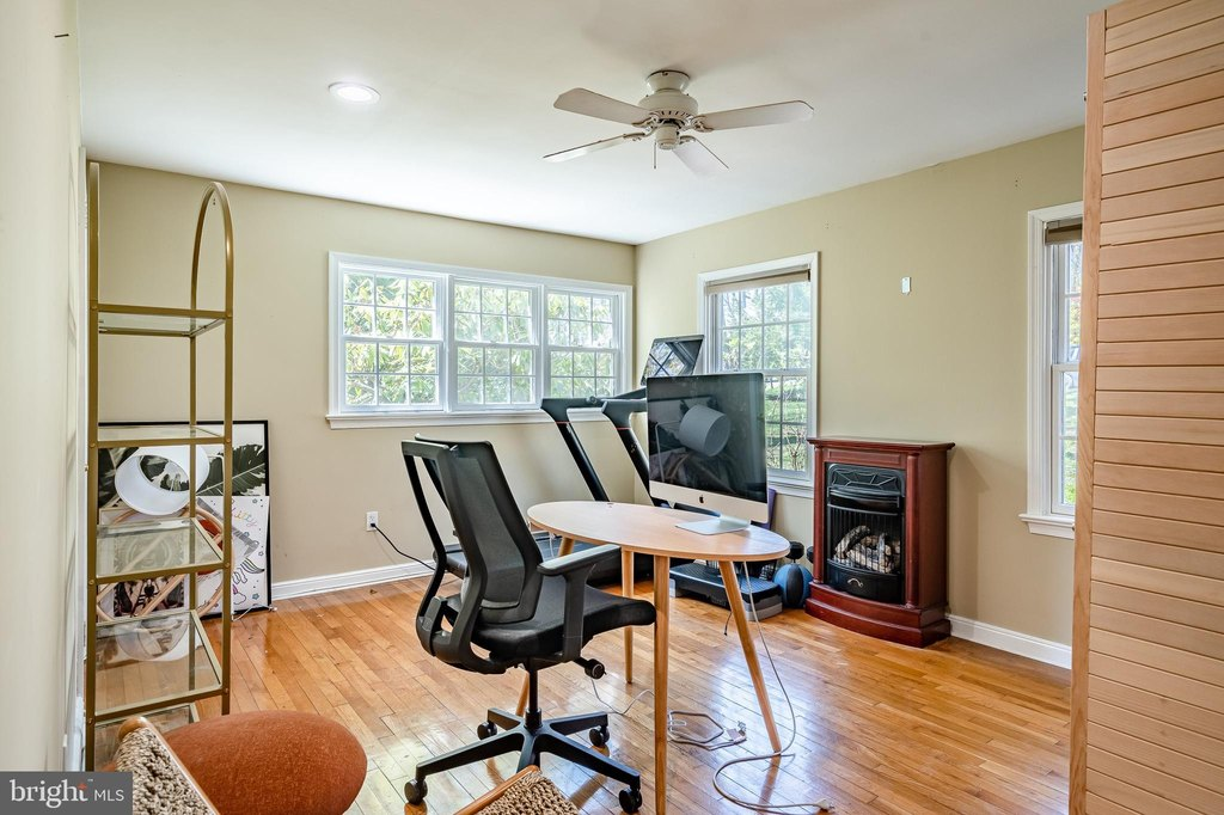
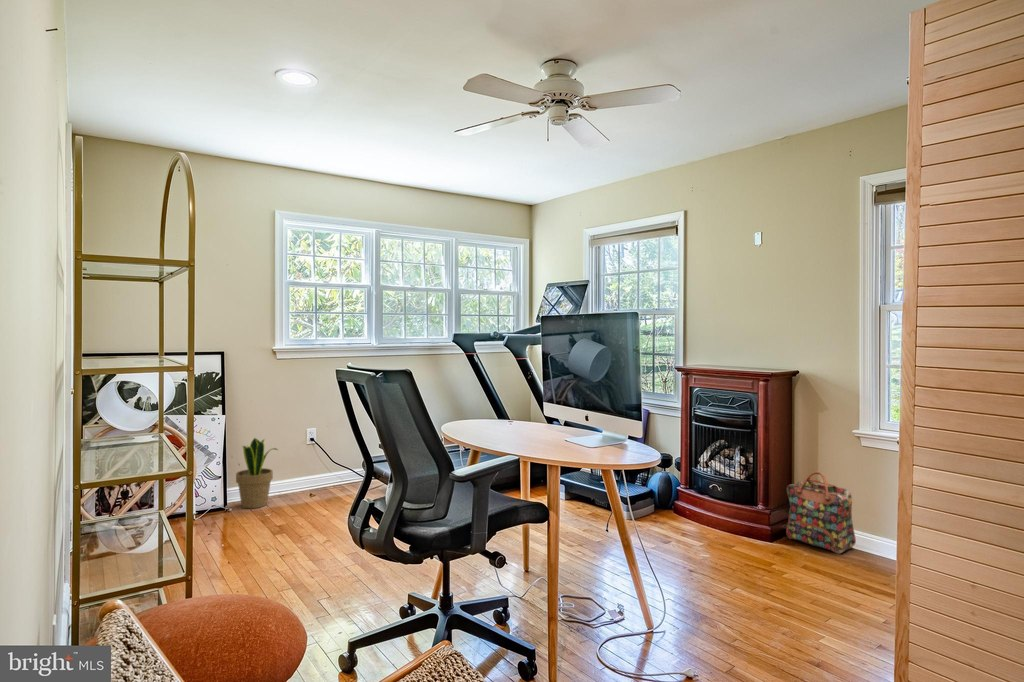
+ backpack [785,471,857,555]
+ potted plant [235,437,279,509]
